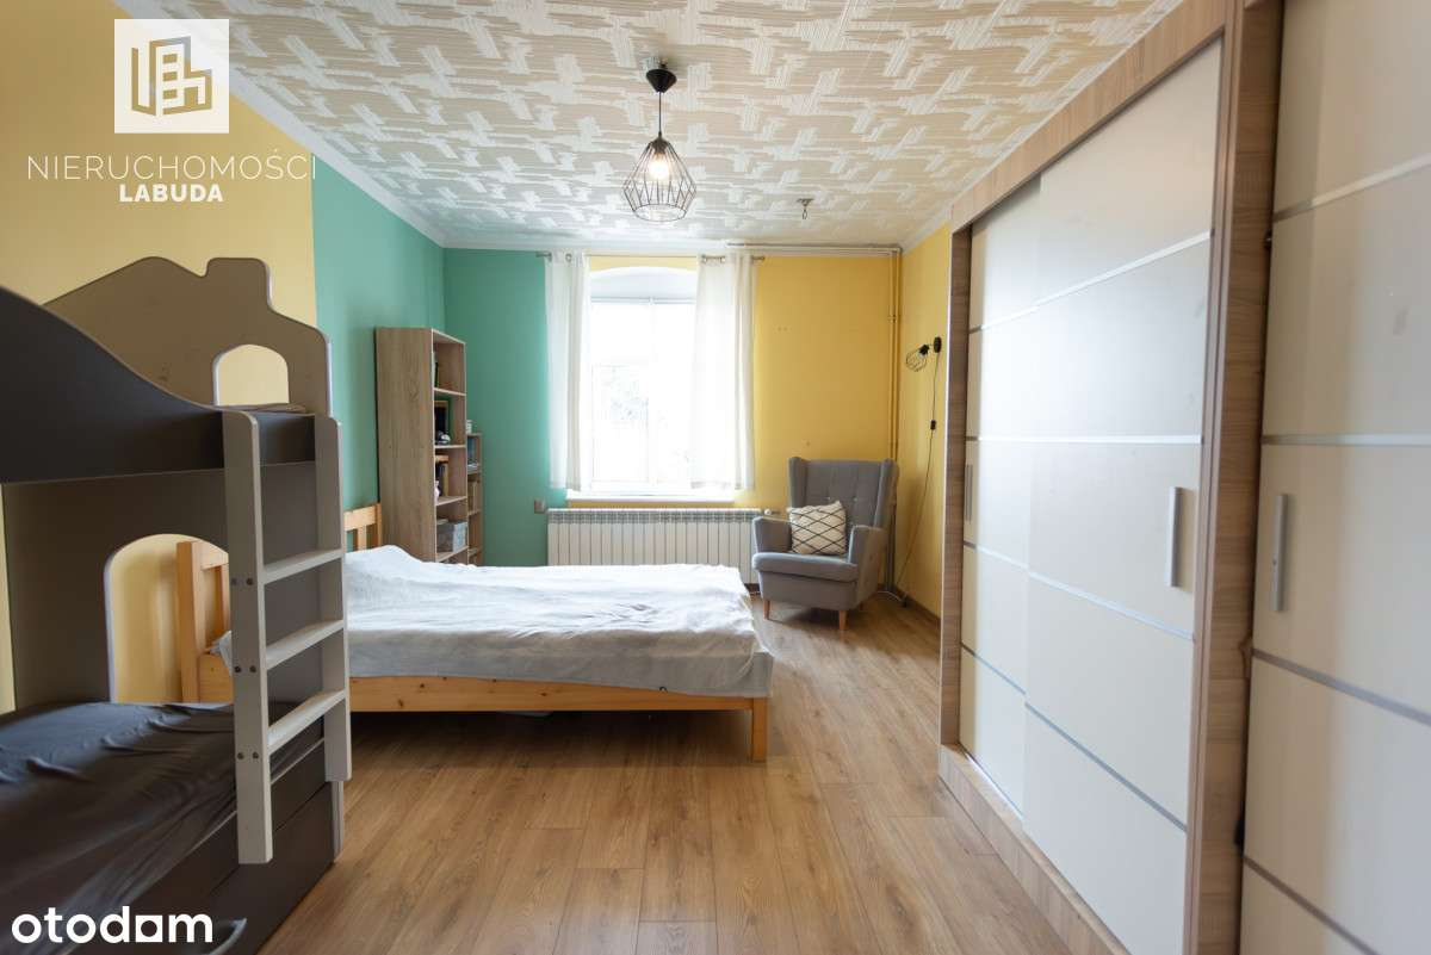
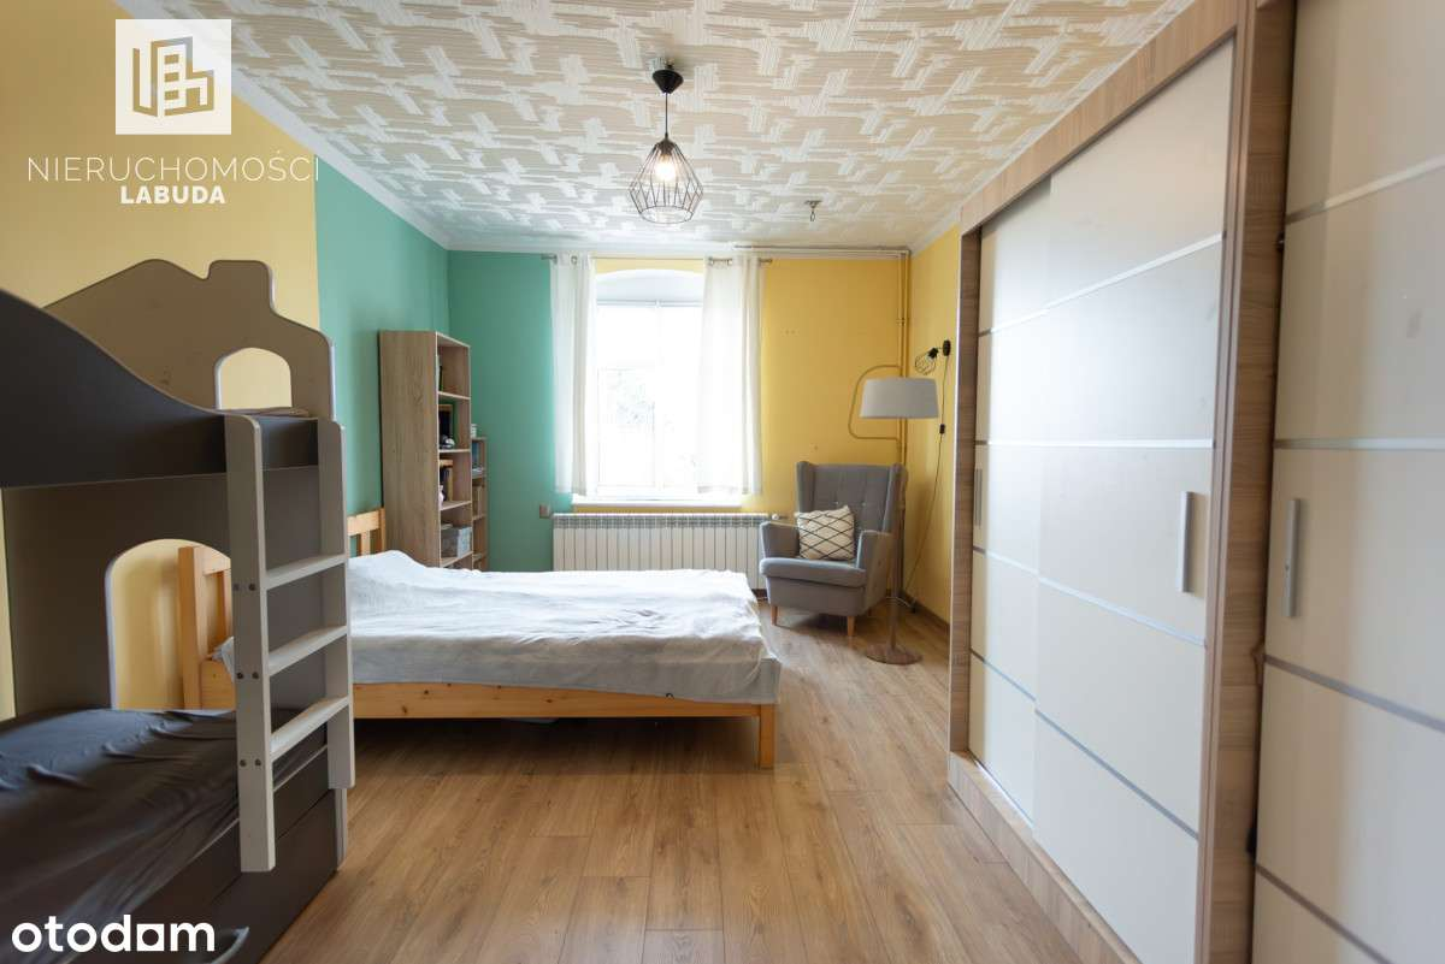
+ floor lamp [847,363,940,666]
